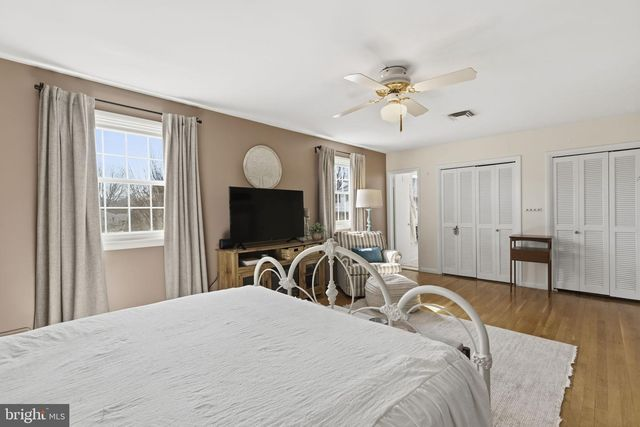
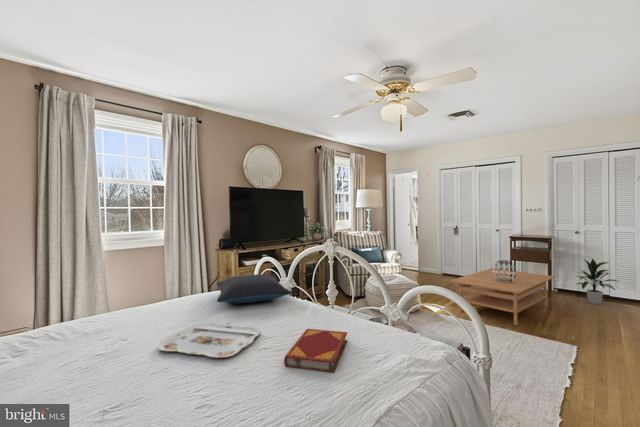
+ hardback book [283,328,348,374]
+ decorative sphere [492,259,518,282]
+ serving tray [156,322,261,359]
+ pillow [215,273,293,305]
+ coffee table [450,267,555,326]
+ indoor plant [575,257,620,305]
